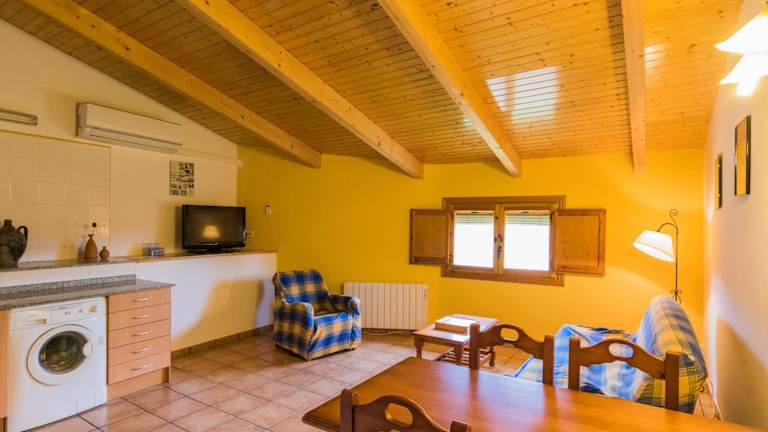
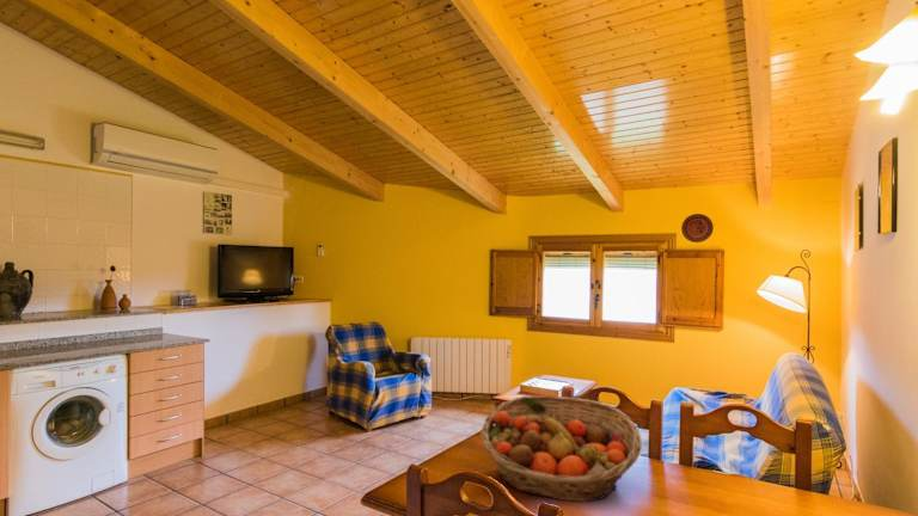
+ fruit basket [479,394,643,503]
+ decorative plate [680,213,715,244]
